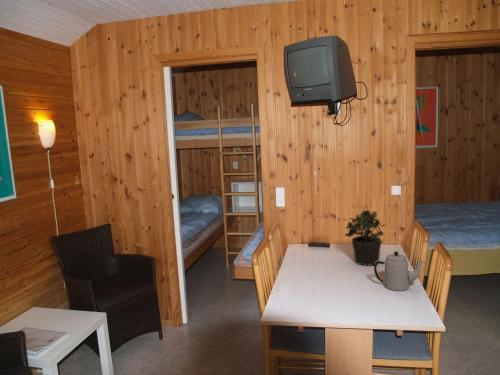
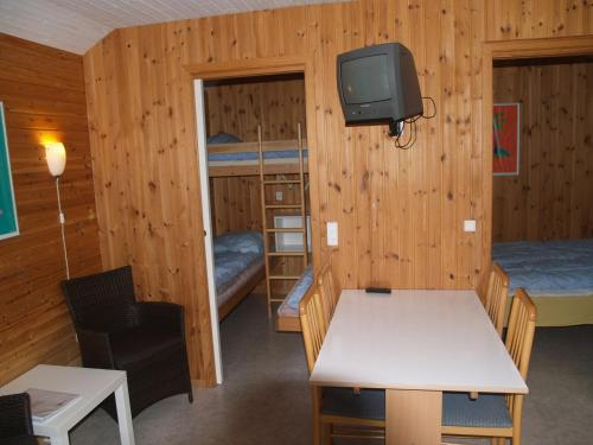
- teapot [373,251,424,292]
- potted plant [344,209,387,267]
